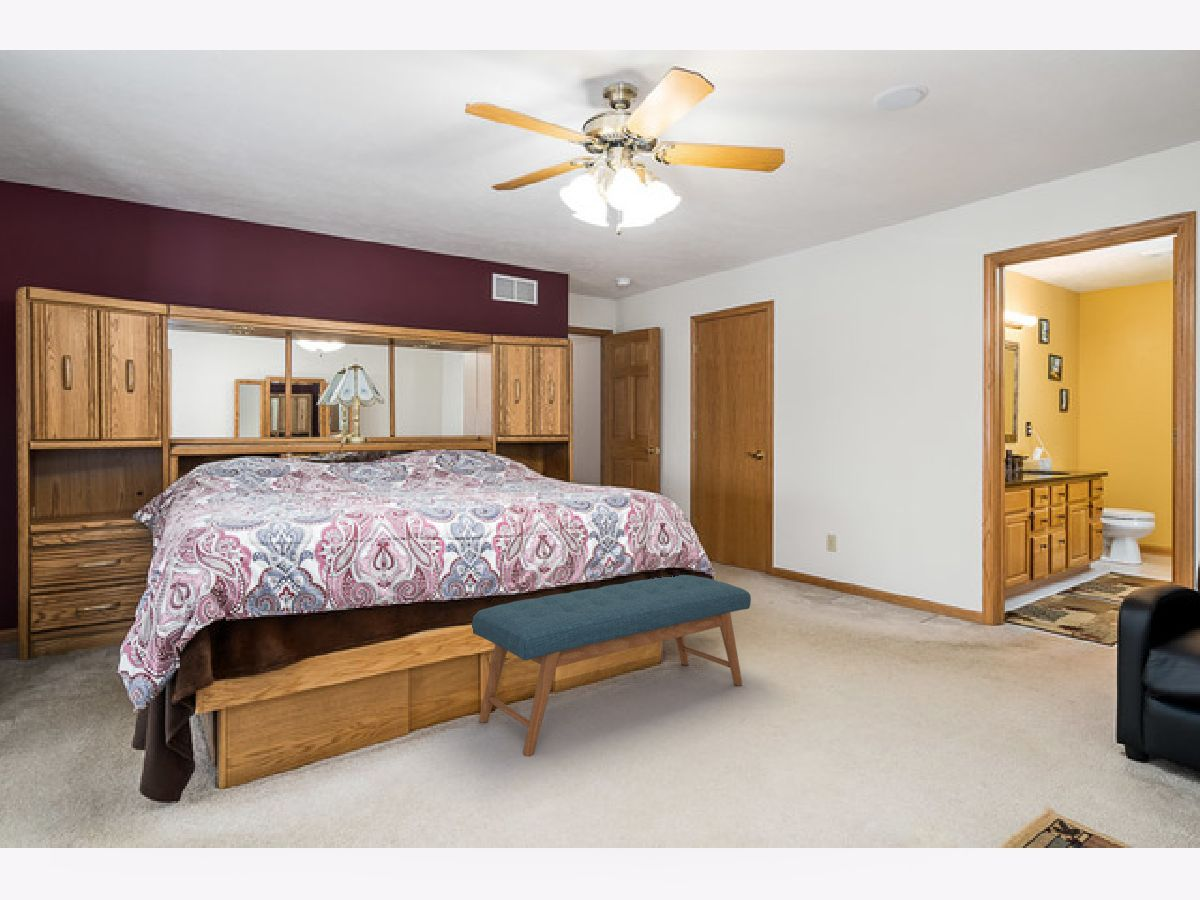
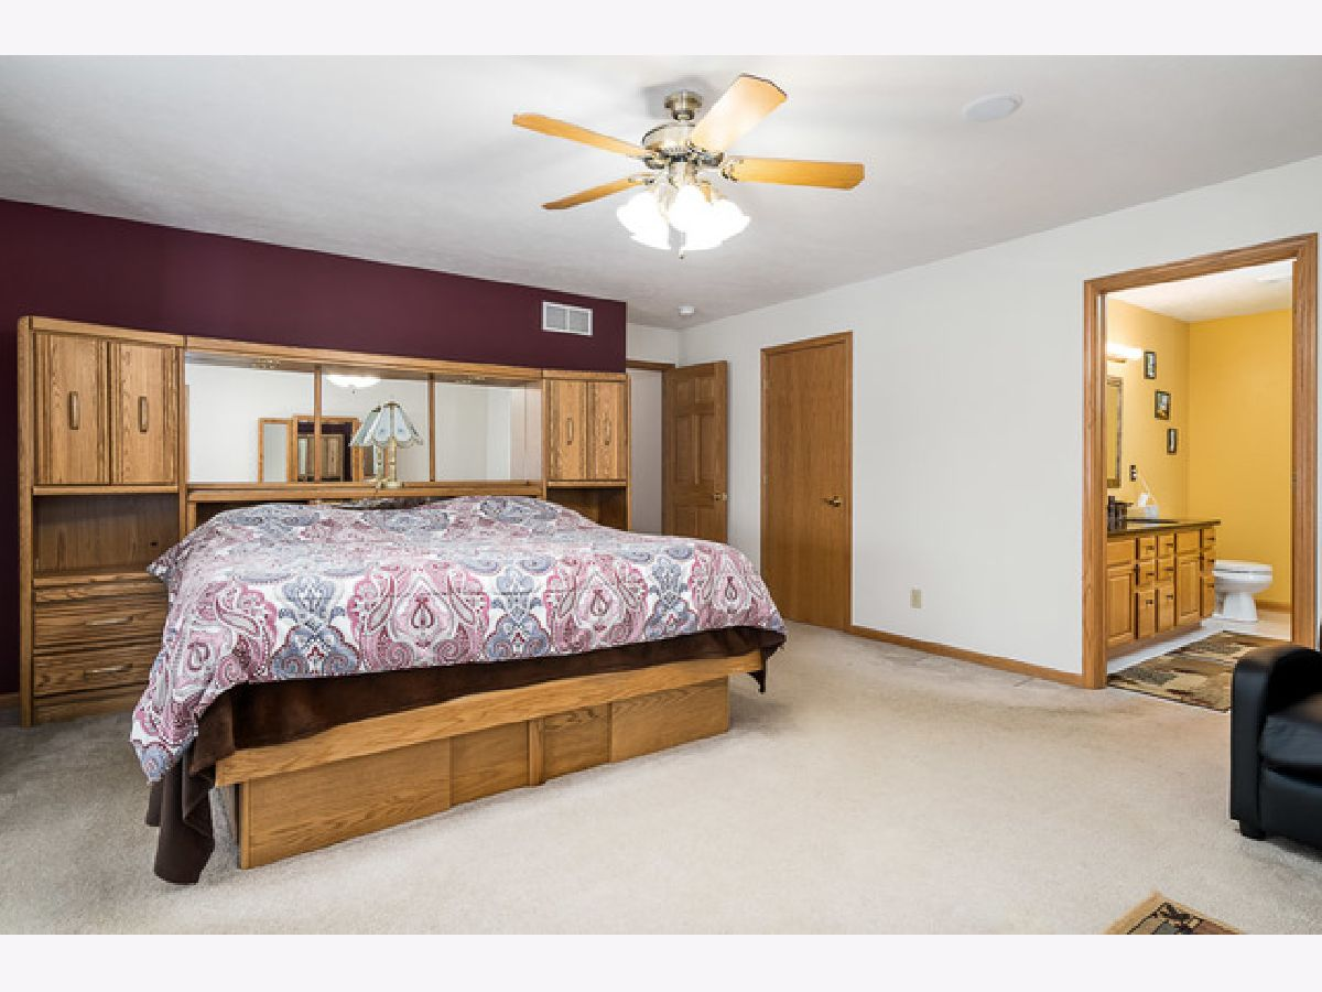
- bench [472,574,752,757]
